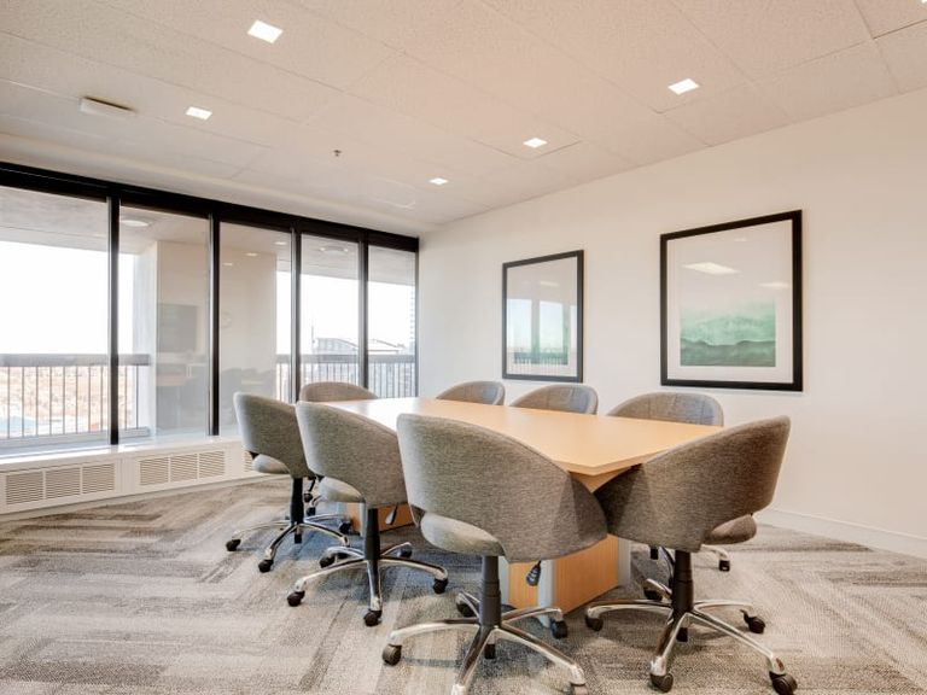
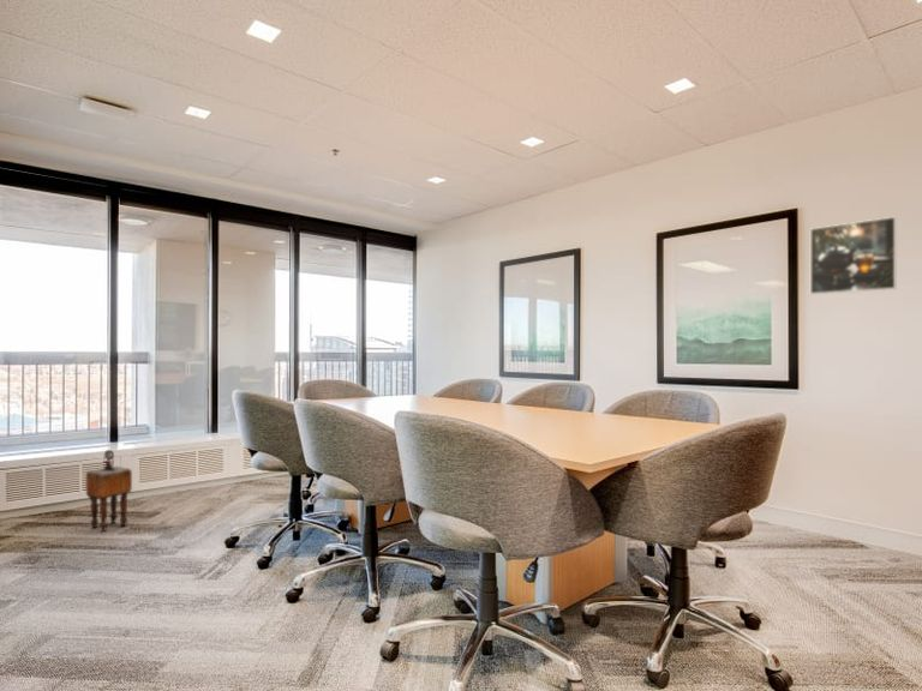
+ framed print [809,216,898,295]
+ stool [85,449,133,533]
